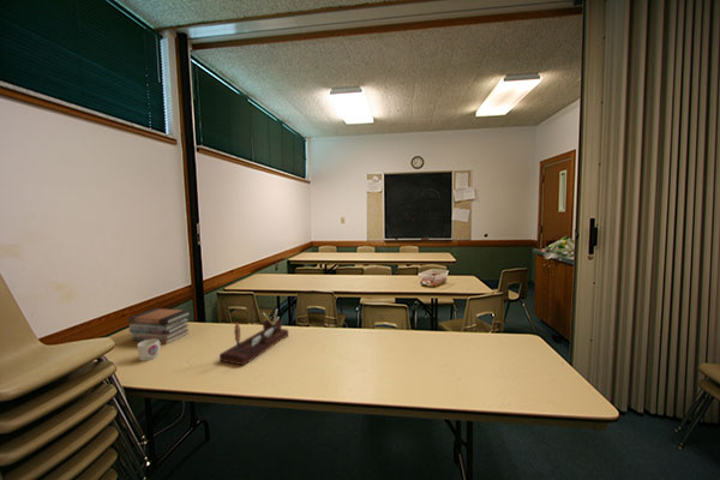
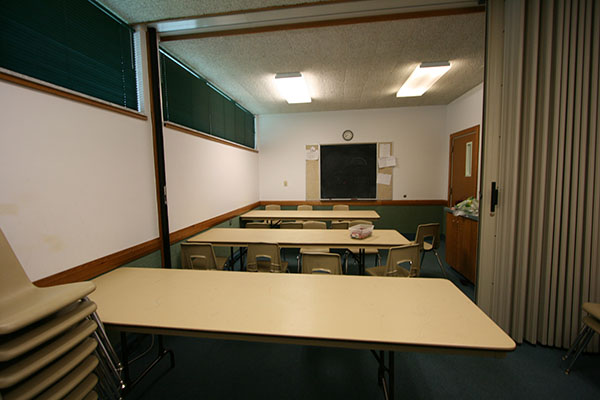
- mug [137,340,162,362]
- desk organizer [218,308,289,366]
- book stack [127,307,191,346]
